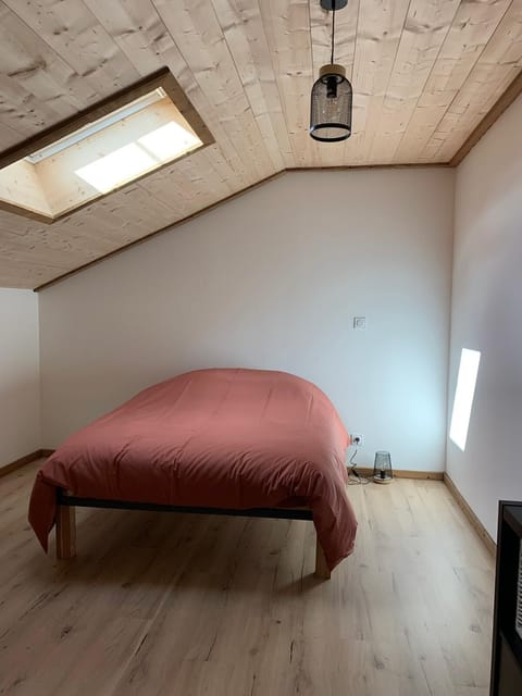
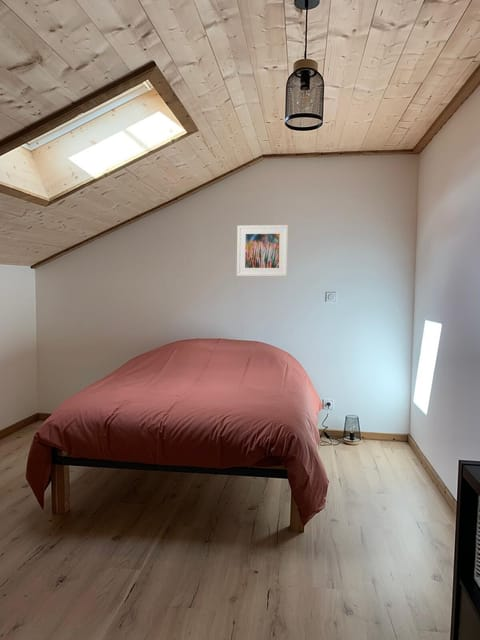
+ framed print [236,224,289,277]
